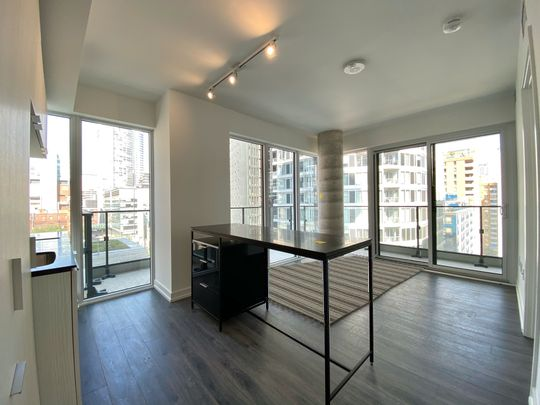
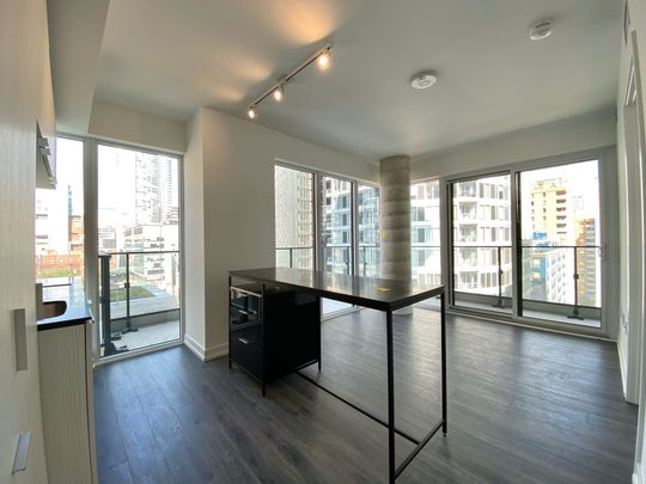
- rug [267,253,427,328]
